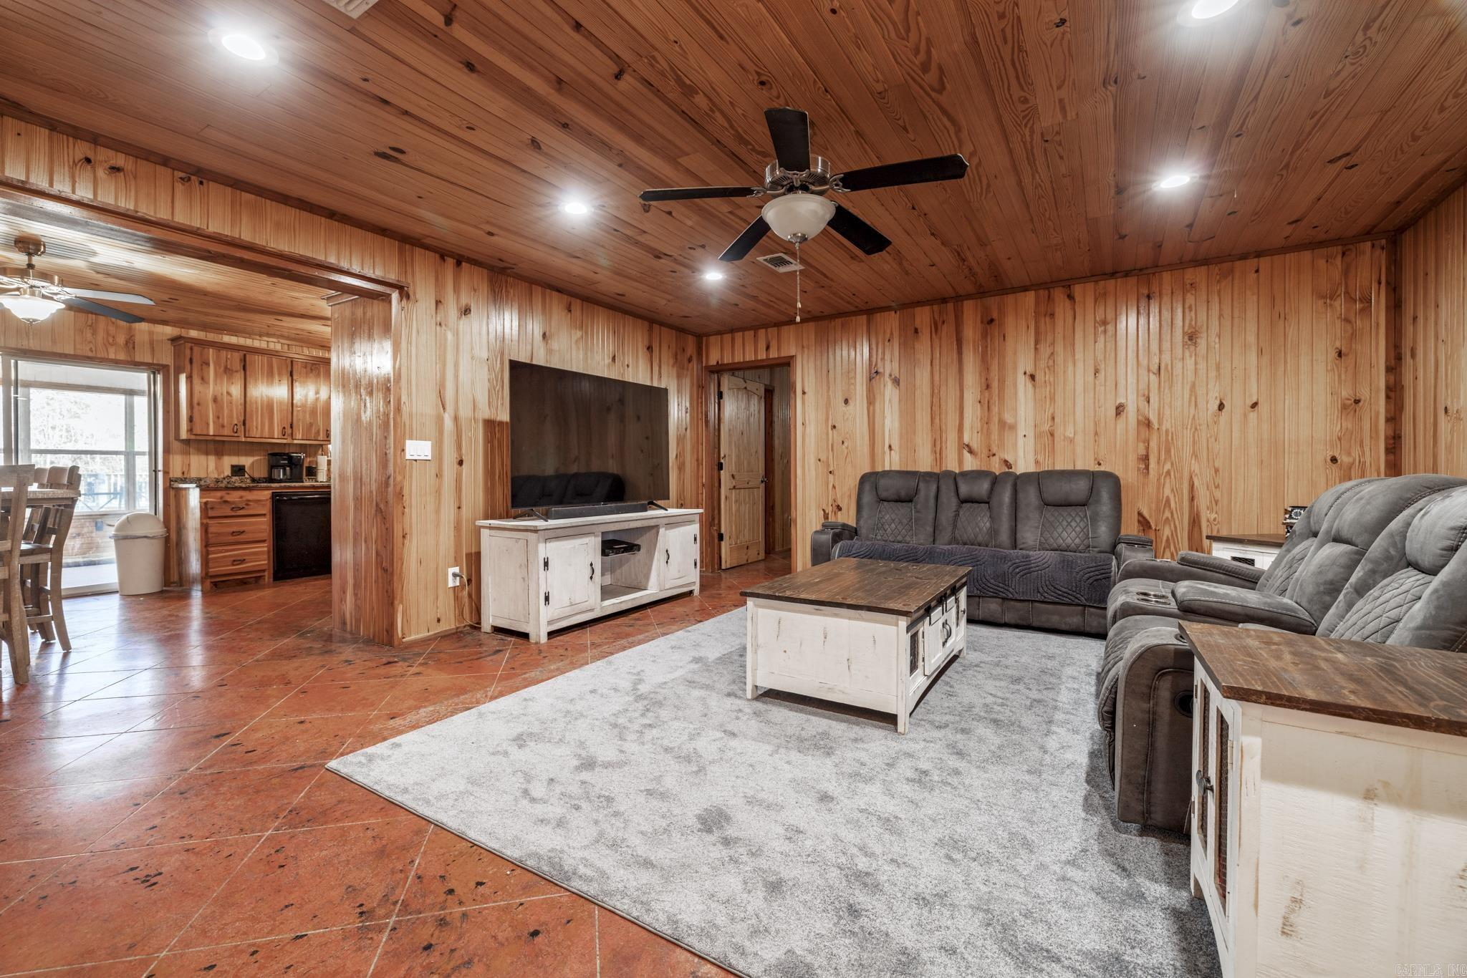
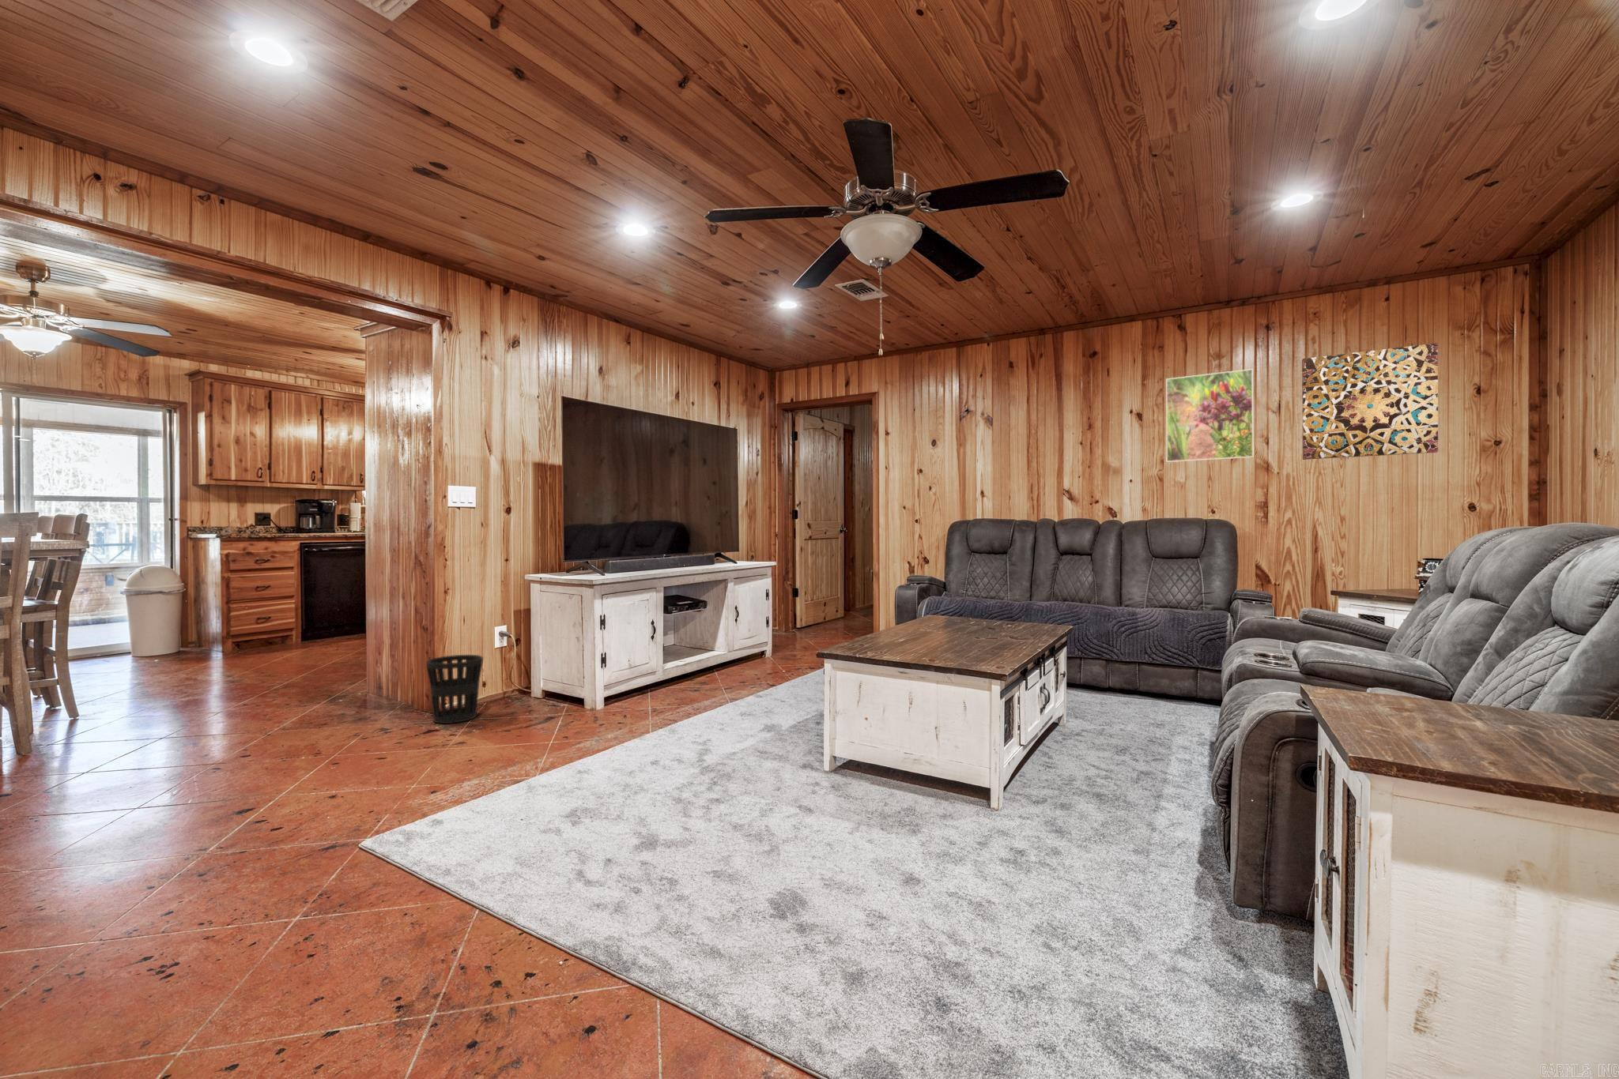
+ wastebasket [425,654,484,724]
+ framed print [1165,368,1254,462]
+ wall art [1301,342,1438,460]
